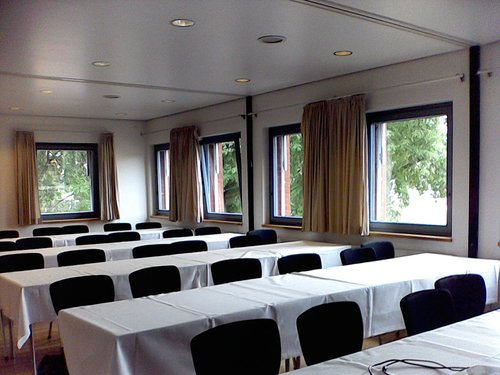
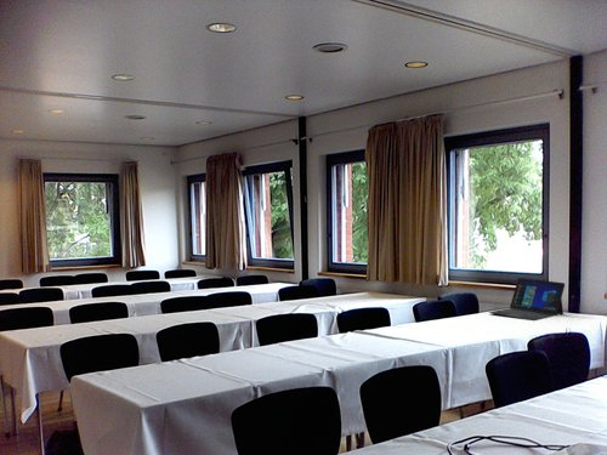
+ laptop [488,277,566,322]
